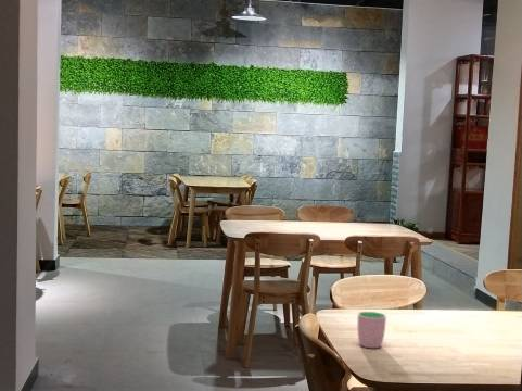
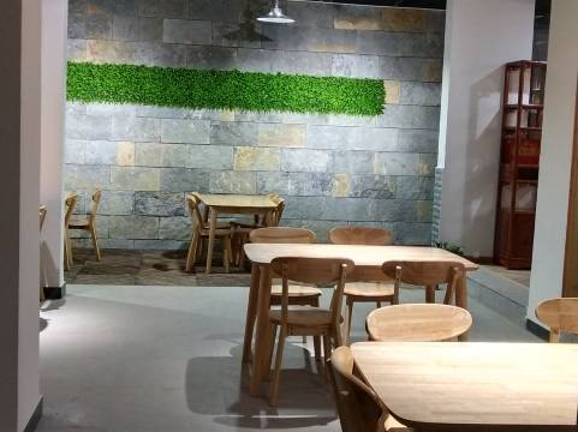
- cup [357,311,387,349]
